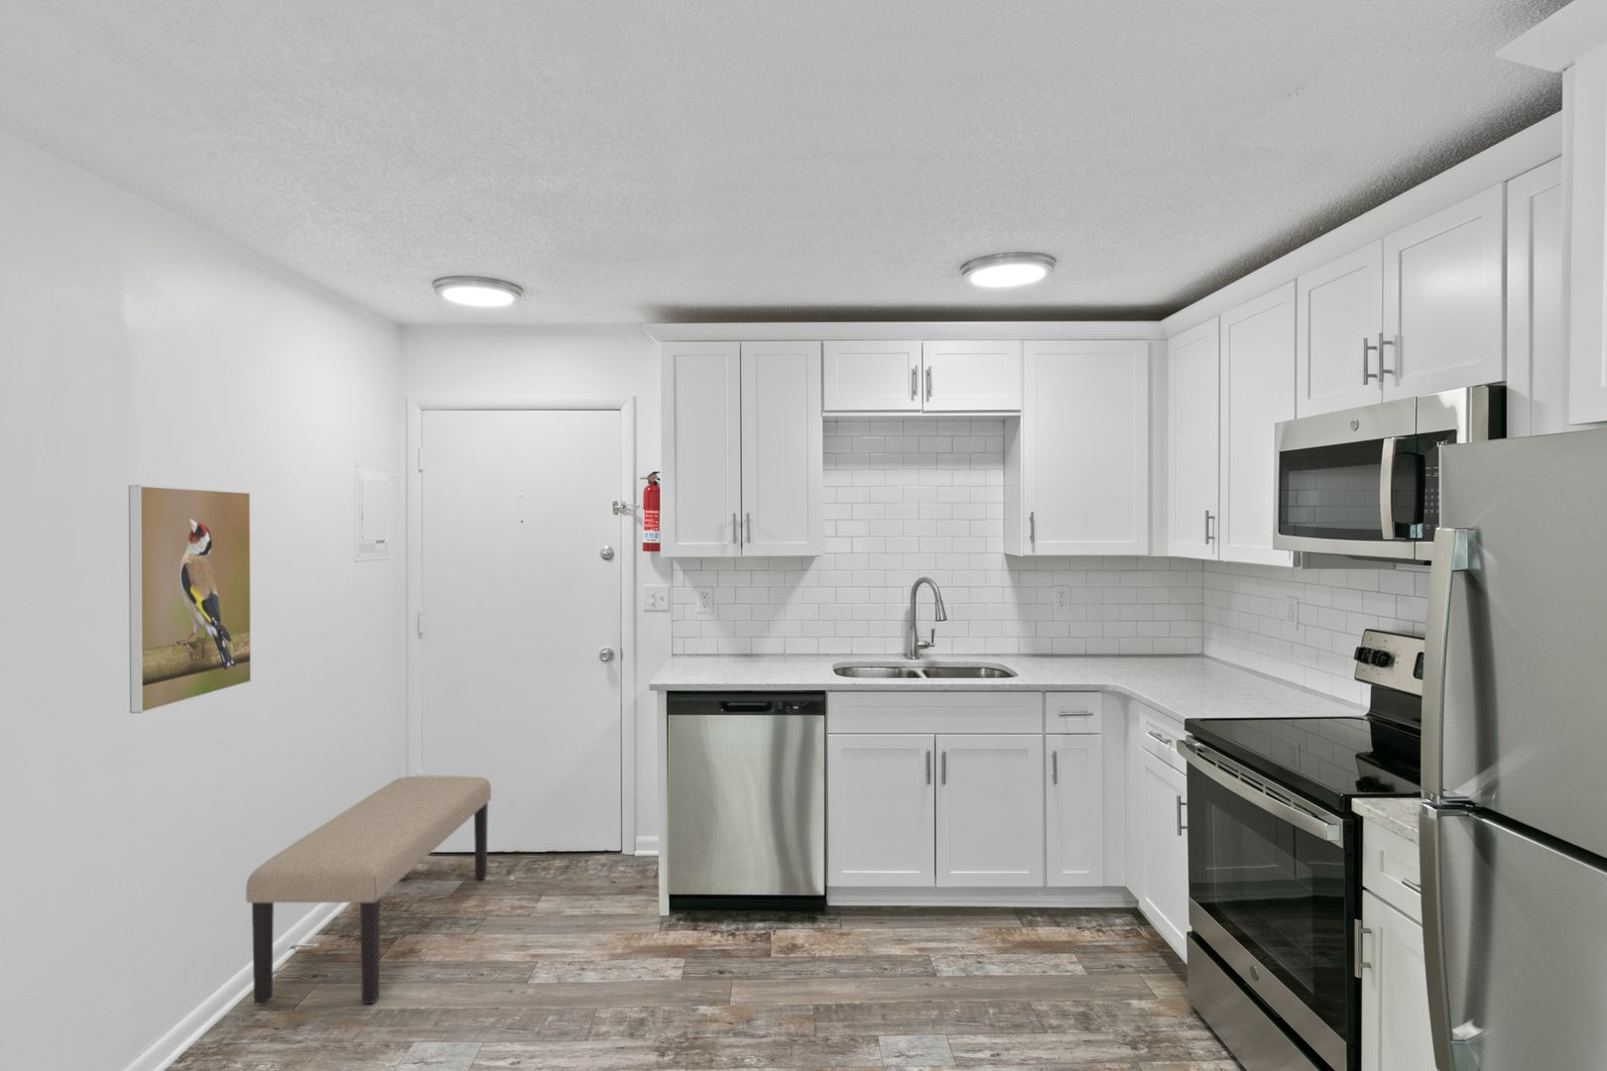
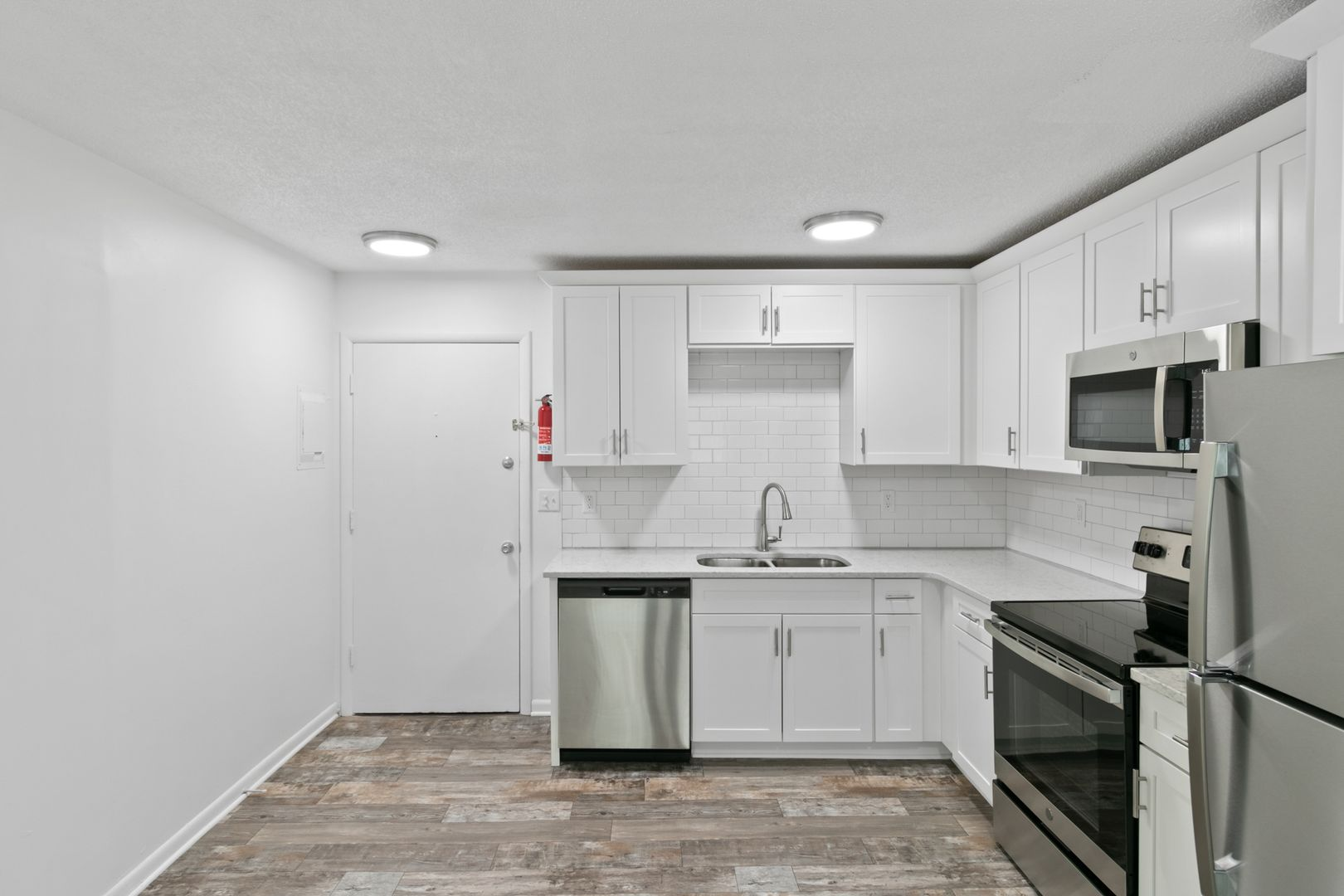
- bench [245,776,491,1004]
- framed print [128,484,252,714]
